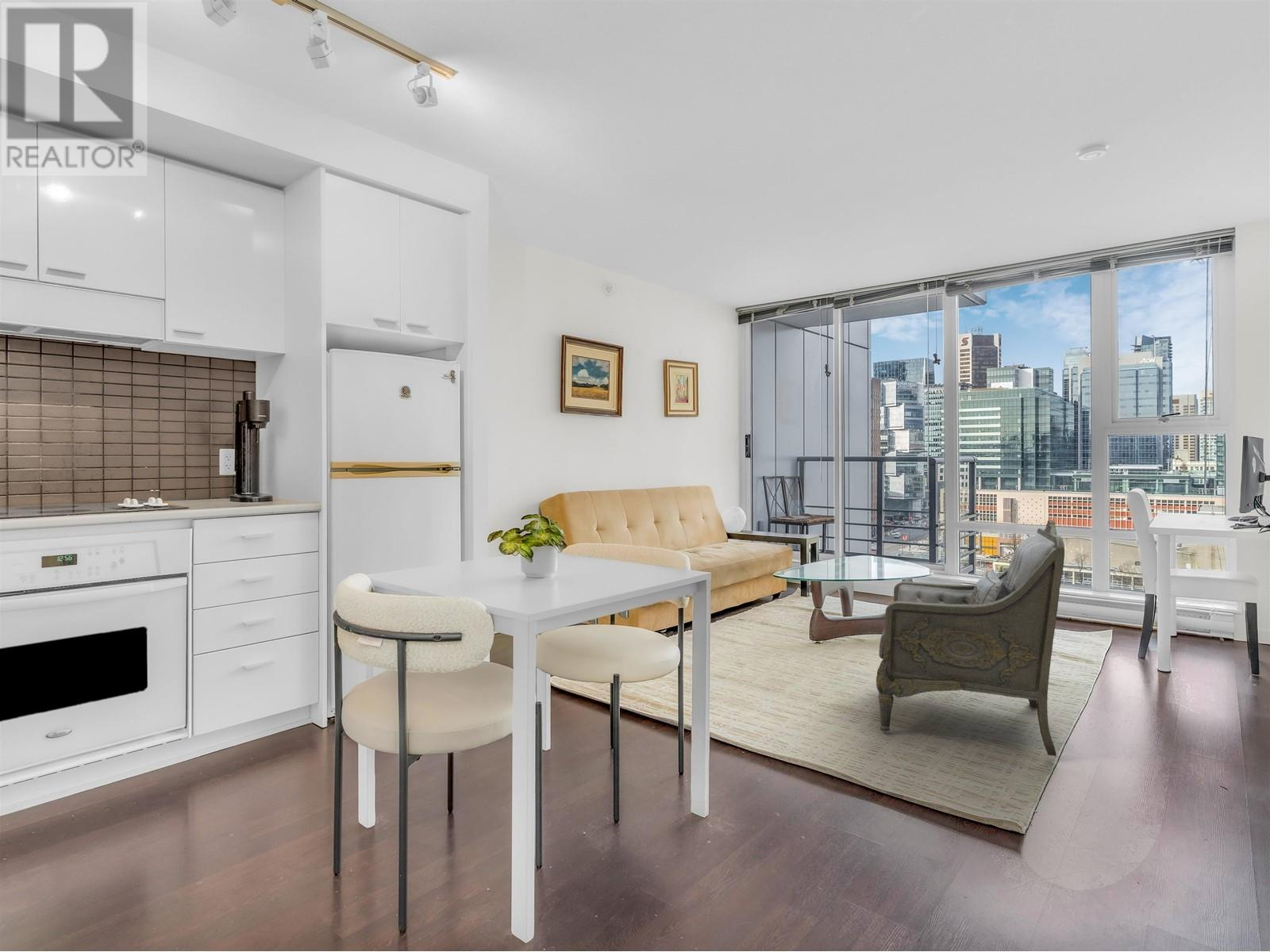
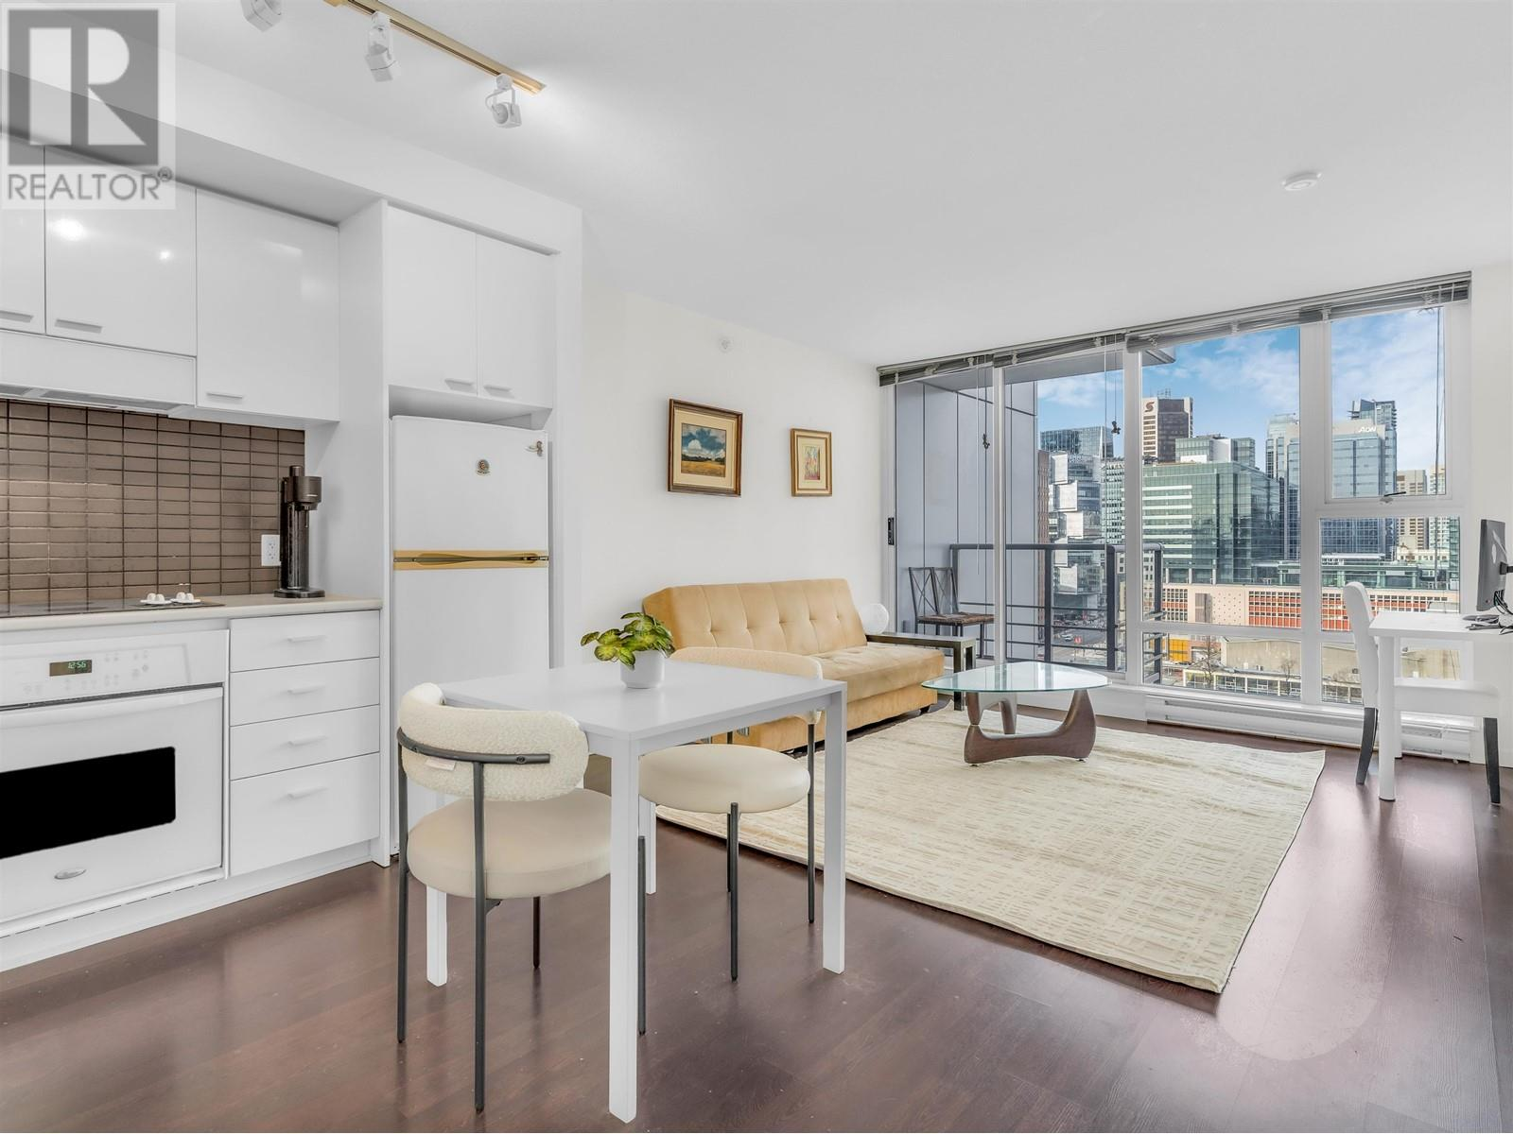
- armchair [876,519,1065,757]
